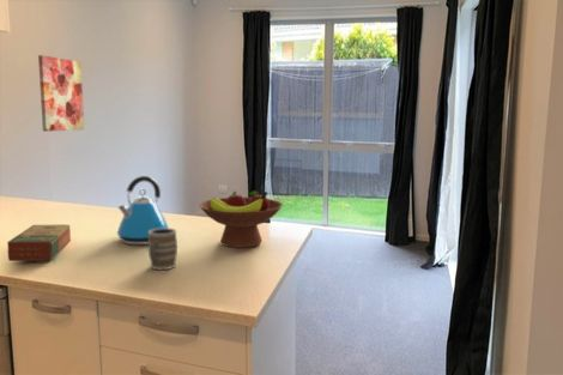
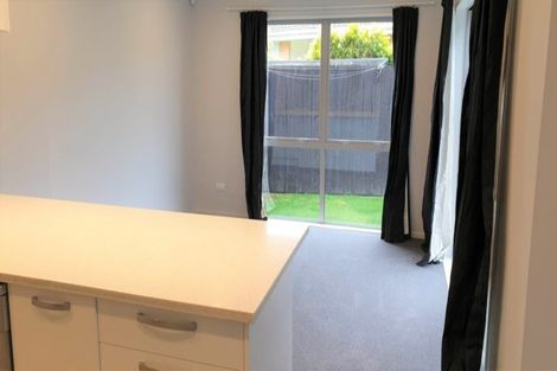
- fruit bowl [198,189,284,249]
- mug [147,226,178,271]
- book [6,223,72,262]
- kettle [116,175,170,246]
- wall art [37,54,85,133]
